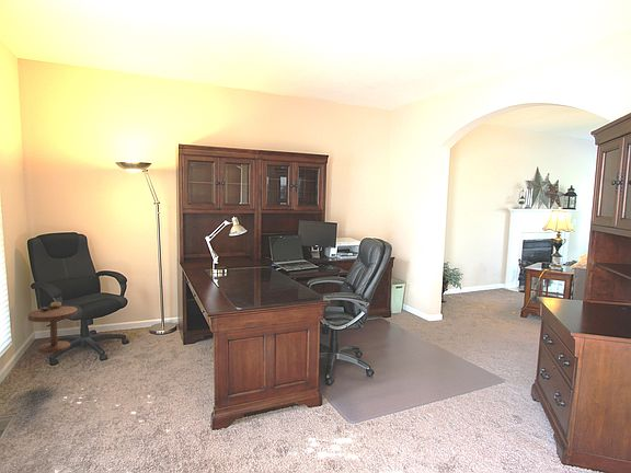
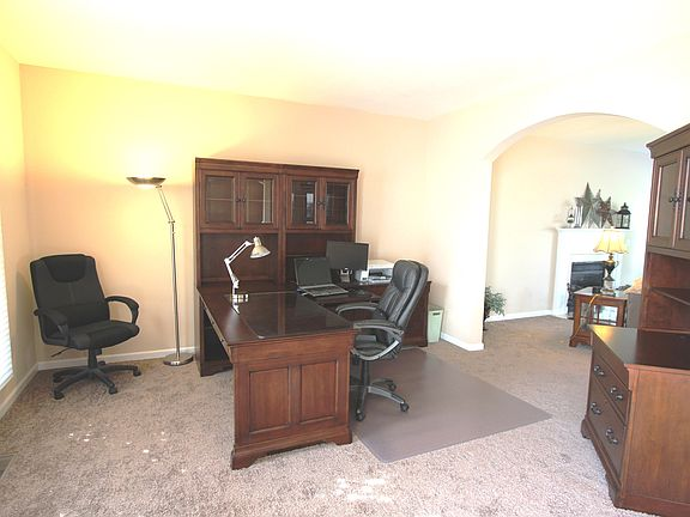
- side table [26,301,78,355]
